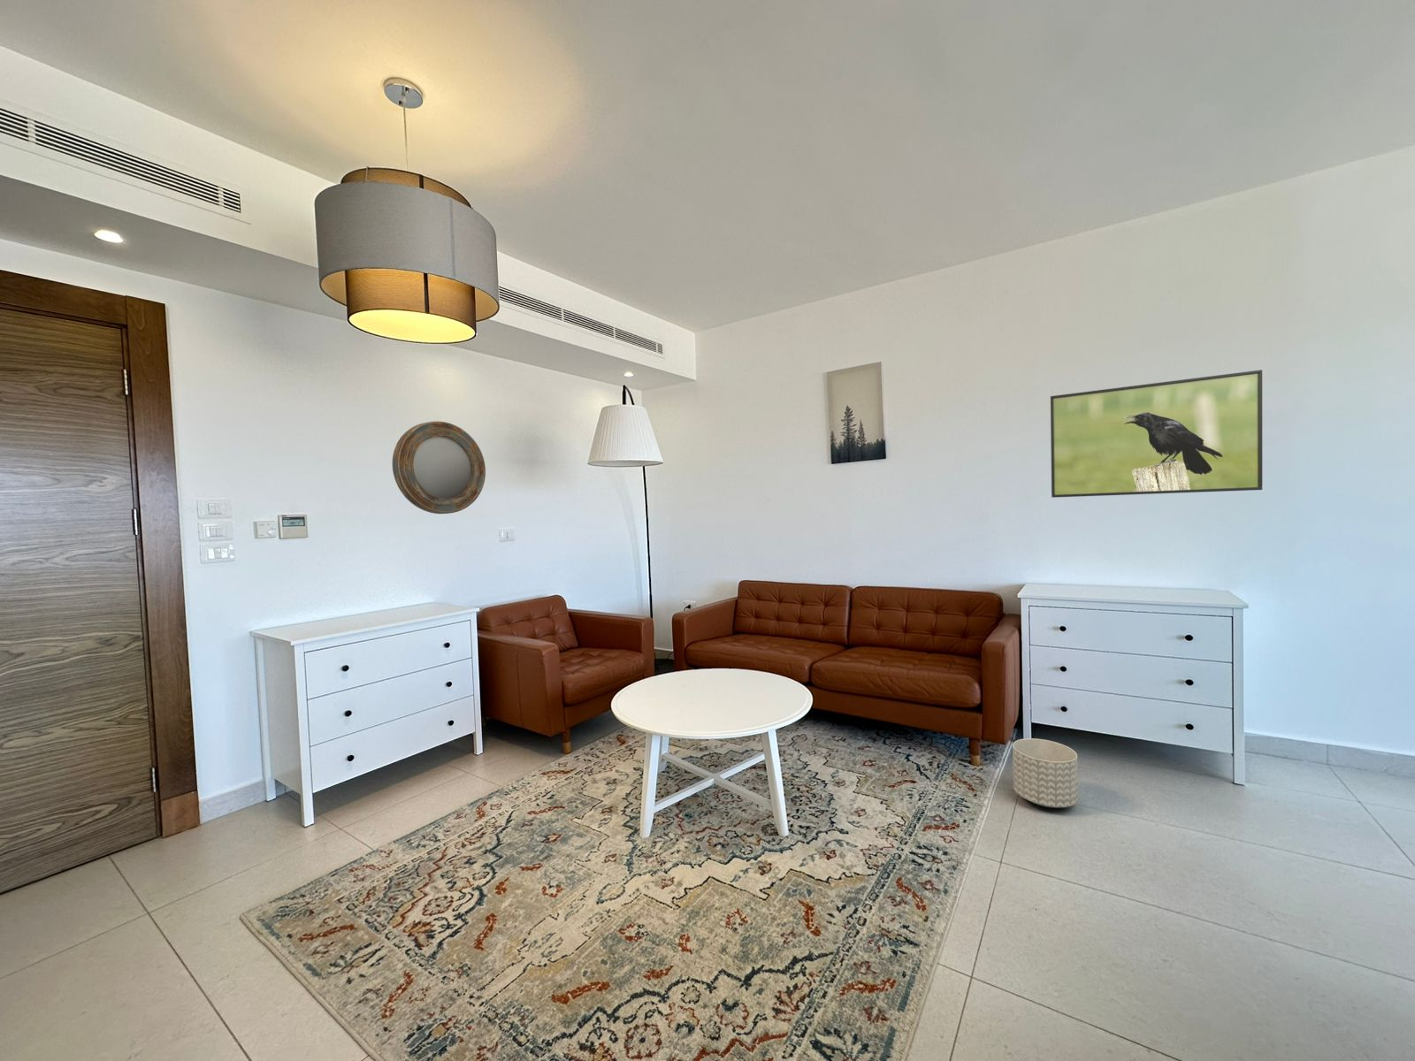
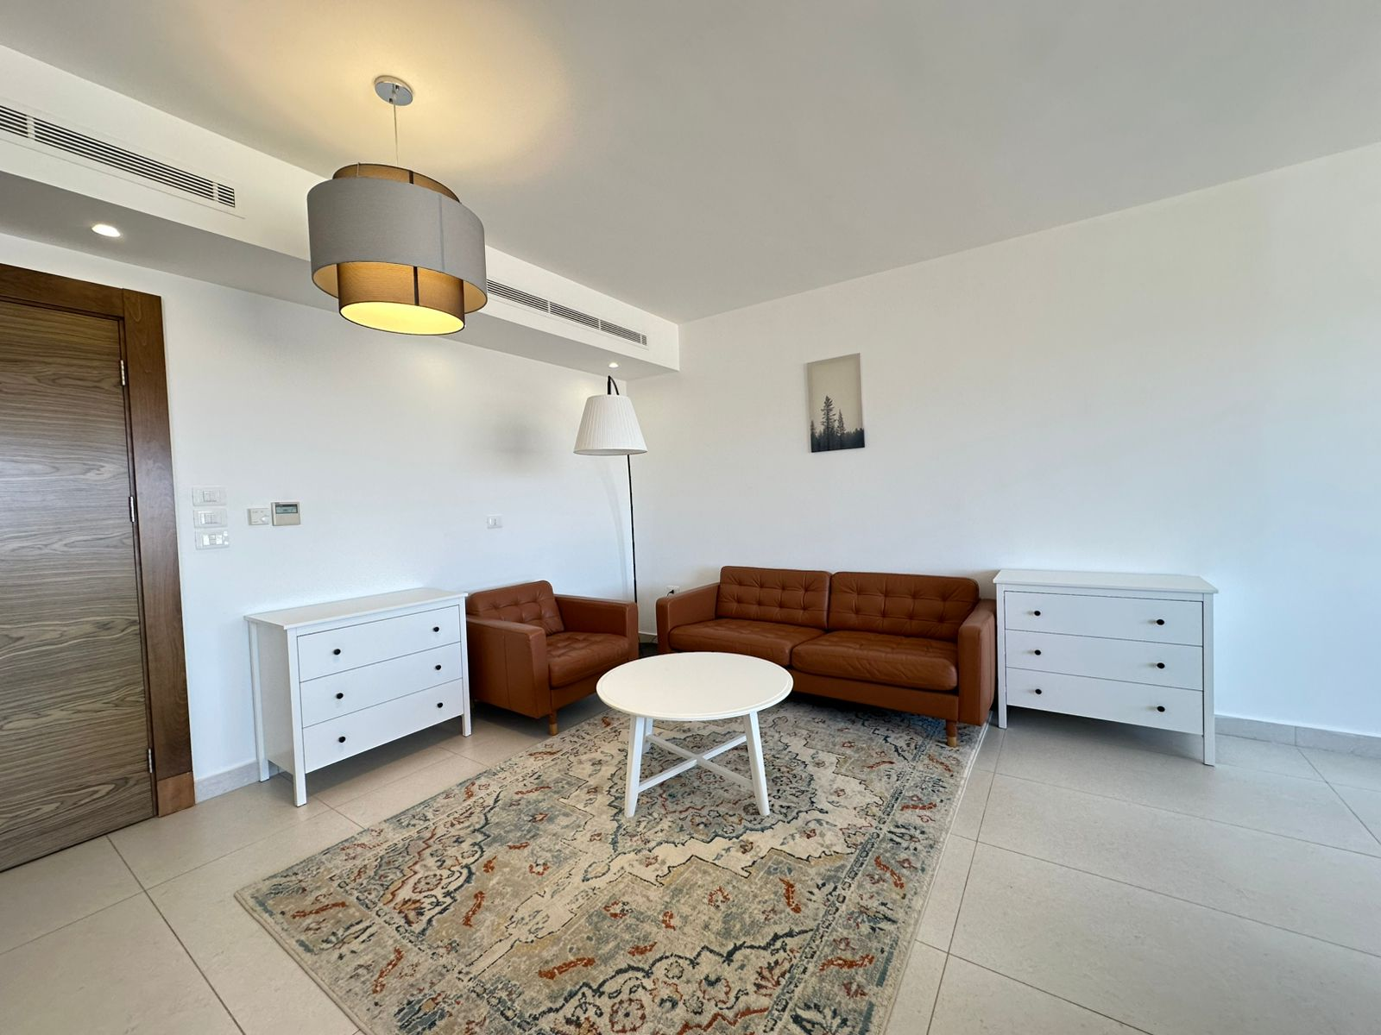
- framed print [1050,369,1262,498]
- planter [1012,738,1079,809]
- home mirror [392,421,487,515]
